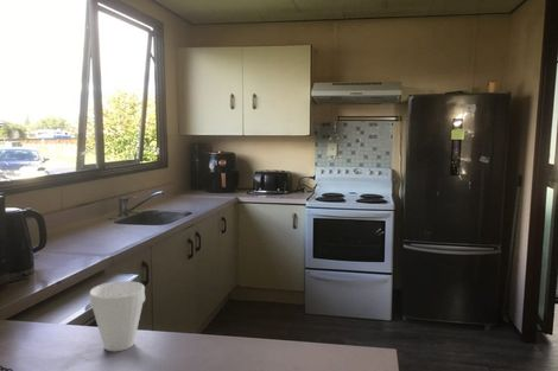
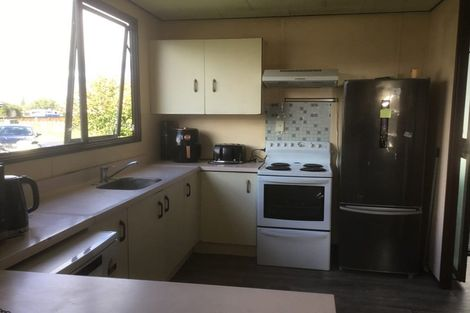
- cup [89,280,146,352]
